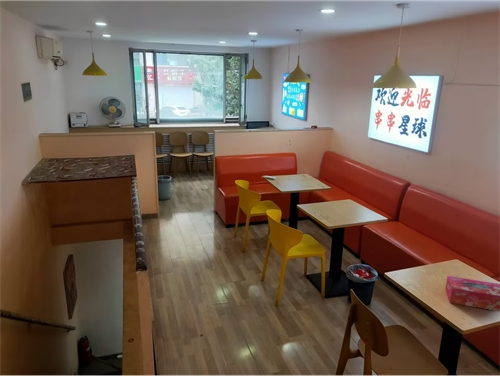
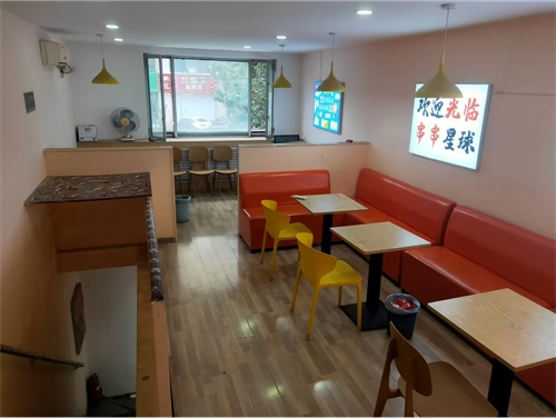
- tissue box [444,275,500,312]
